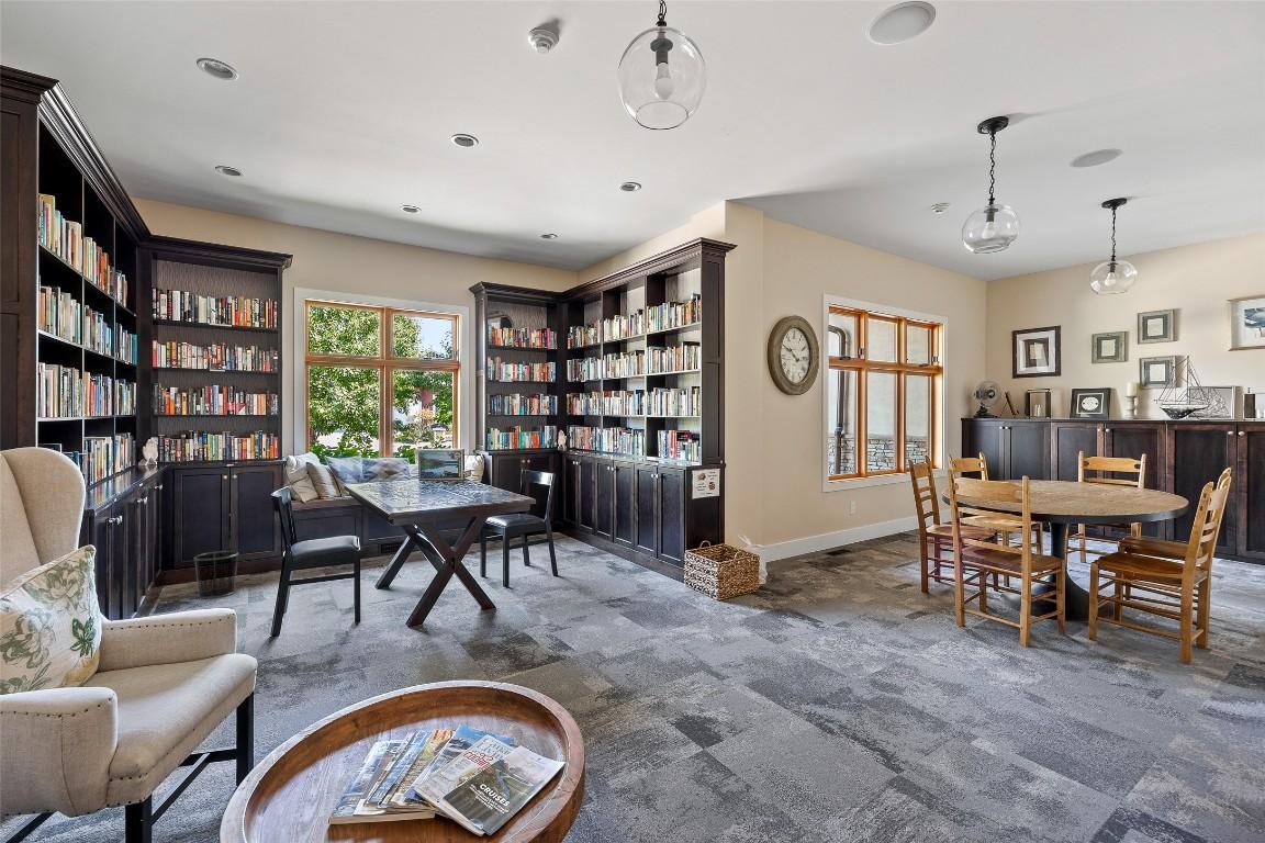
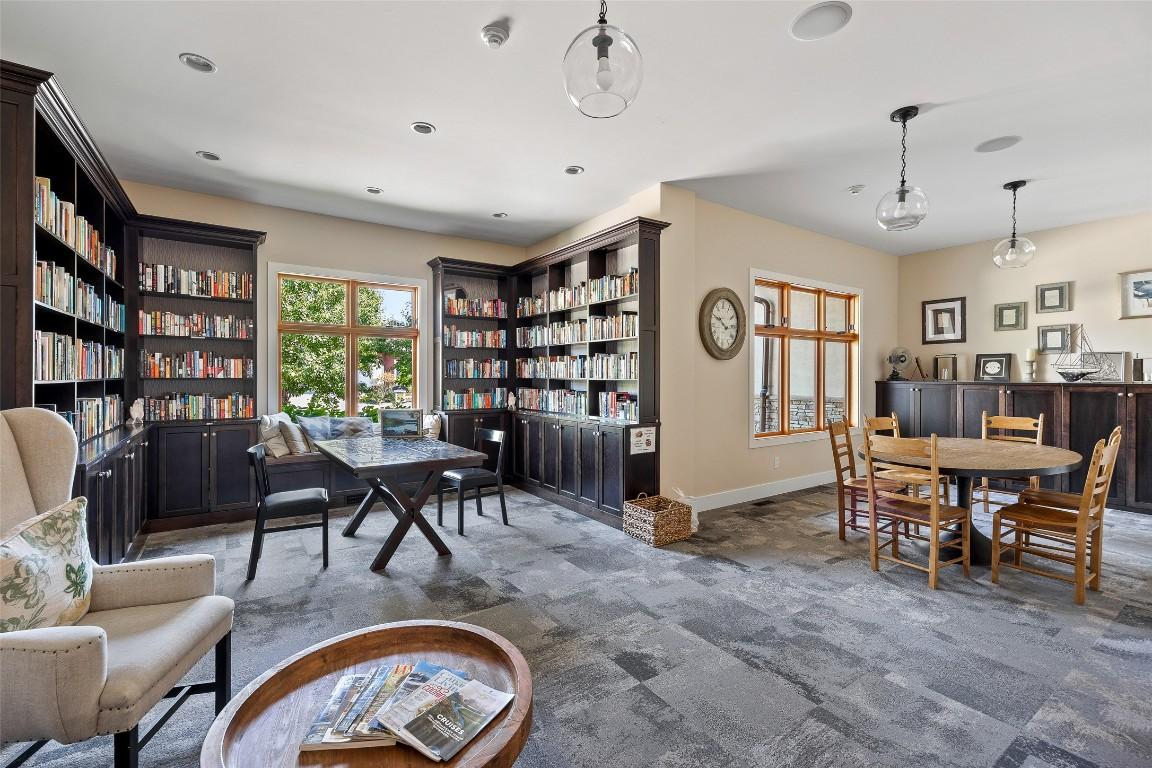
- waste bin [193,550,240,599]
